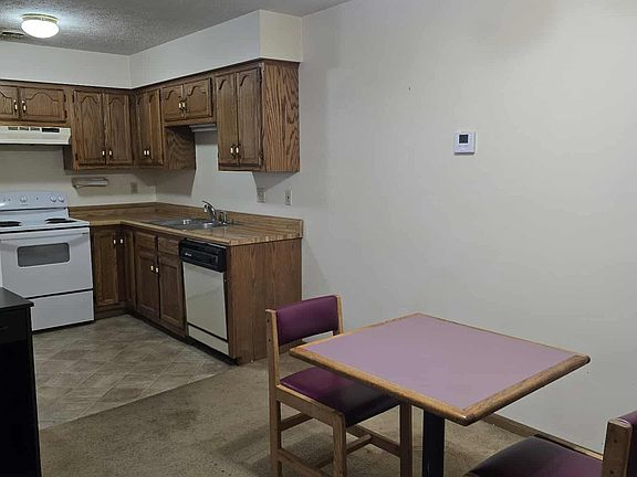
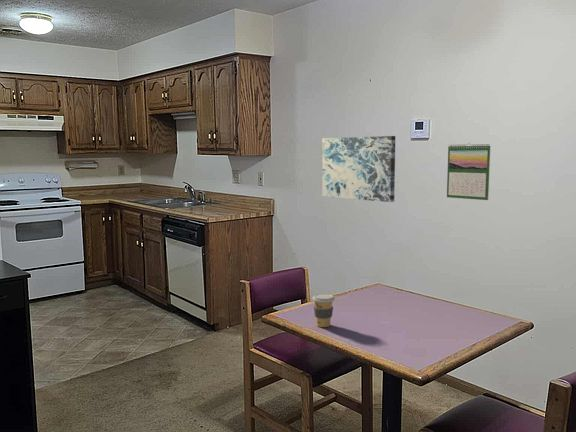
+ wall art [321,135,396,203]
+ calendar [446,142,491,201]
+ coffee cup [311,293,336,328]
